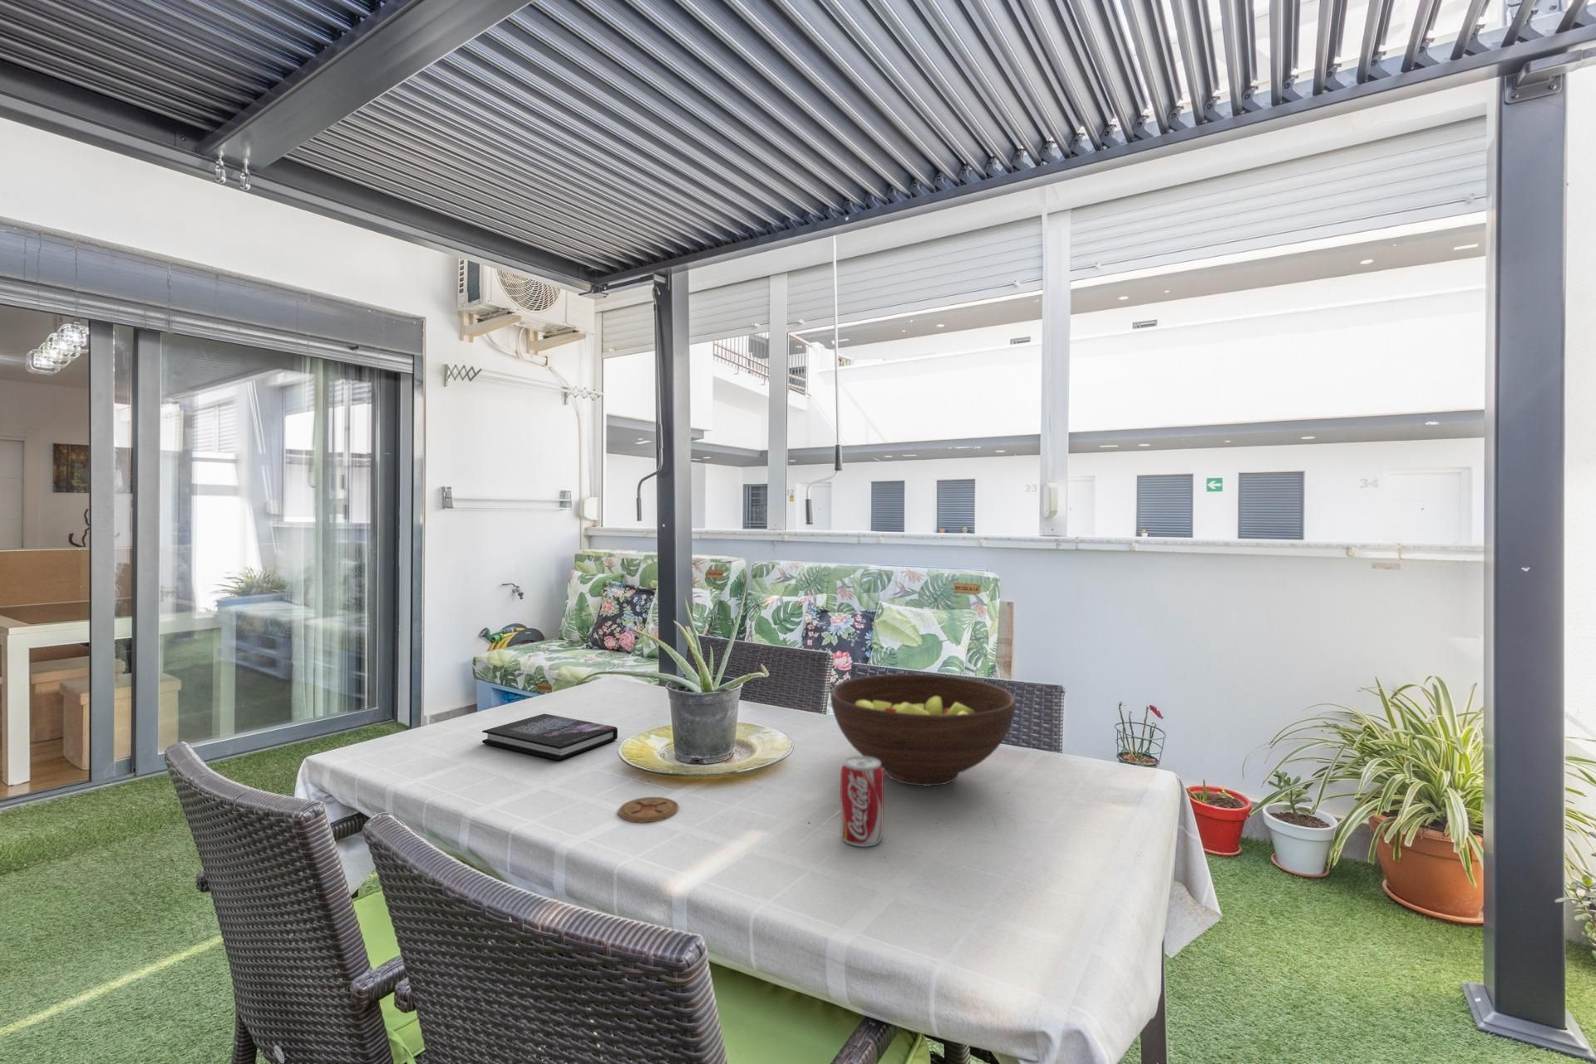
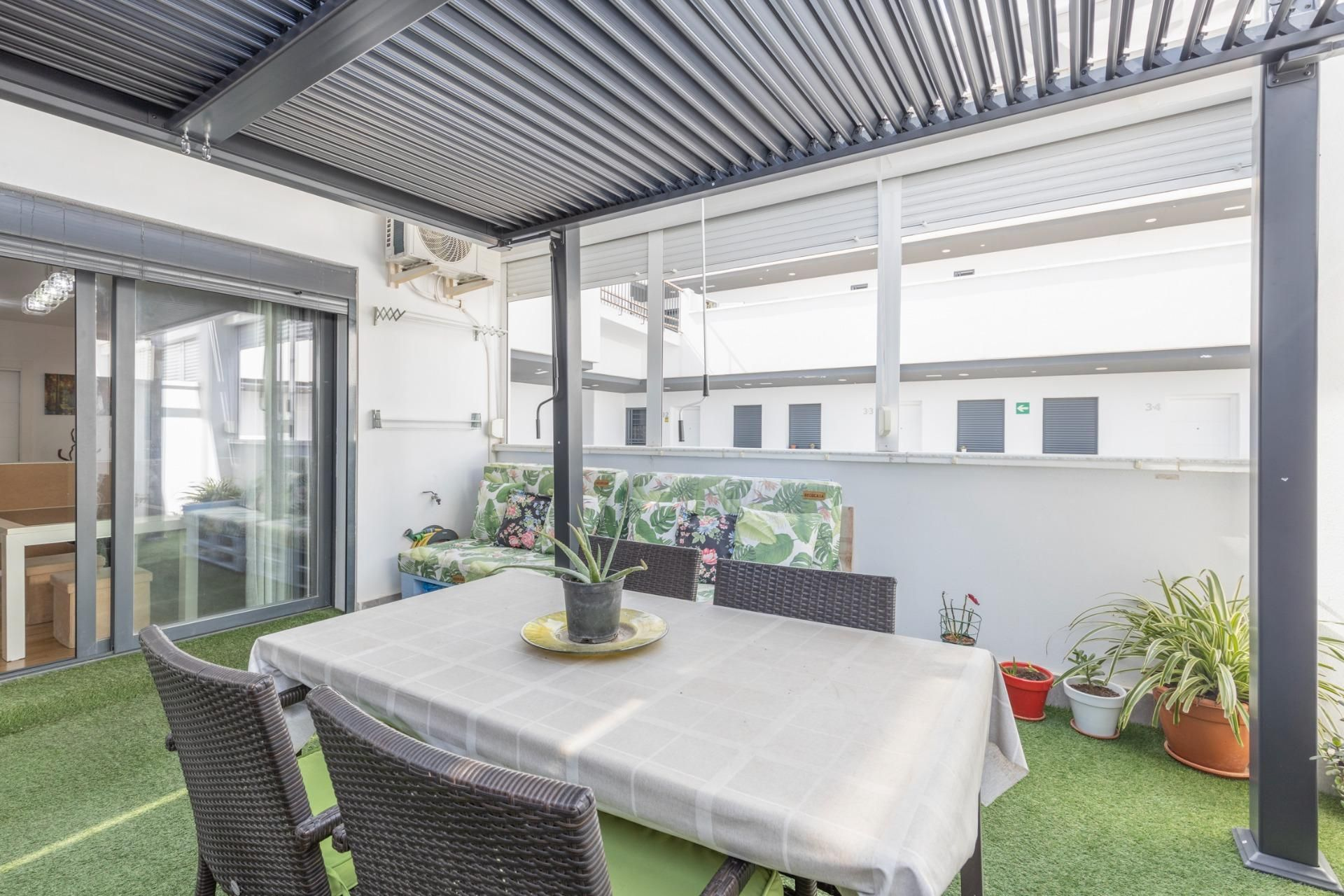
- beverage can [840,755,885,848]
- coaster [618,797,679,824]
- fruit bowl [830,673,1016,787]
- book [481,714,619,760]
